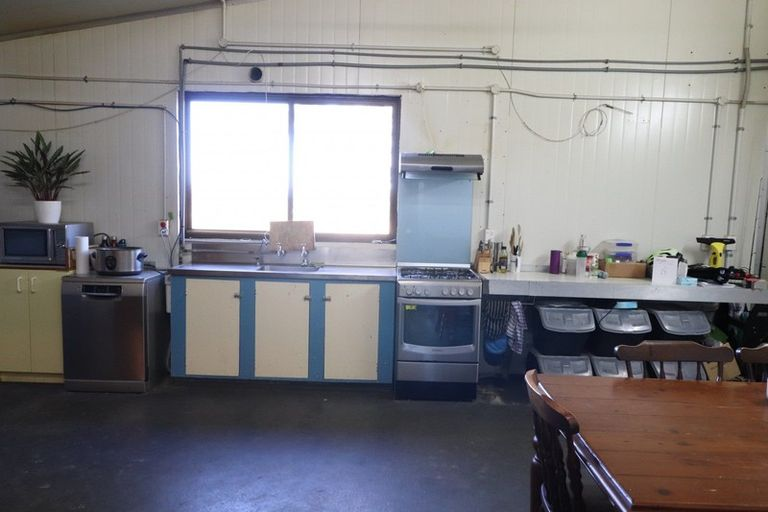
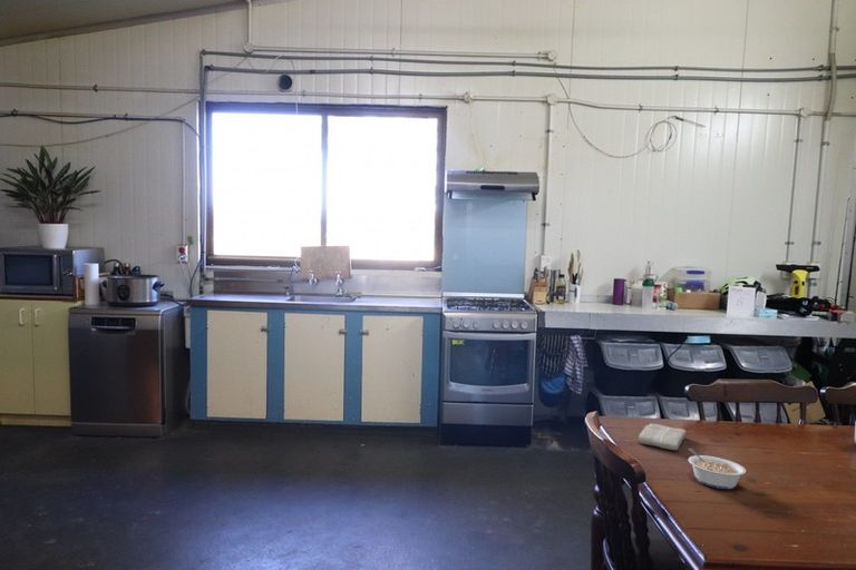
+ legume [687,448,747,490]
+ washcloth [638,422,688,451]
